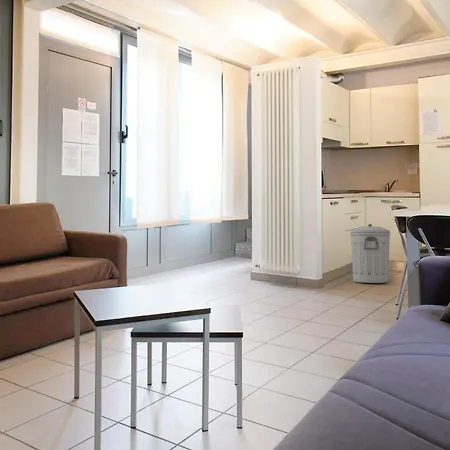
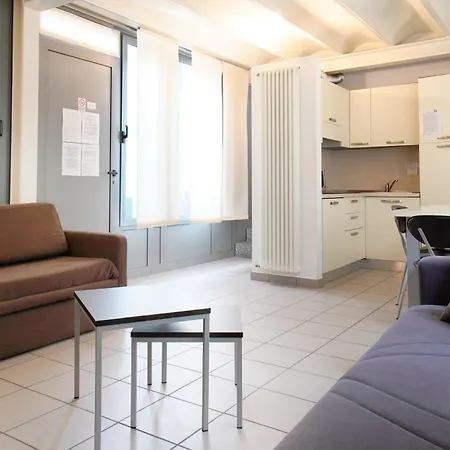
- trash can [349,223,391,284]
